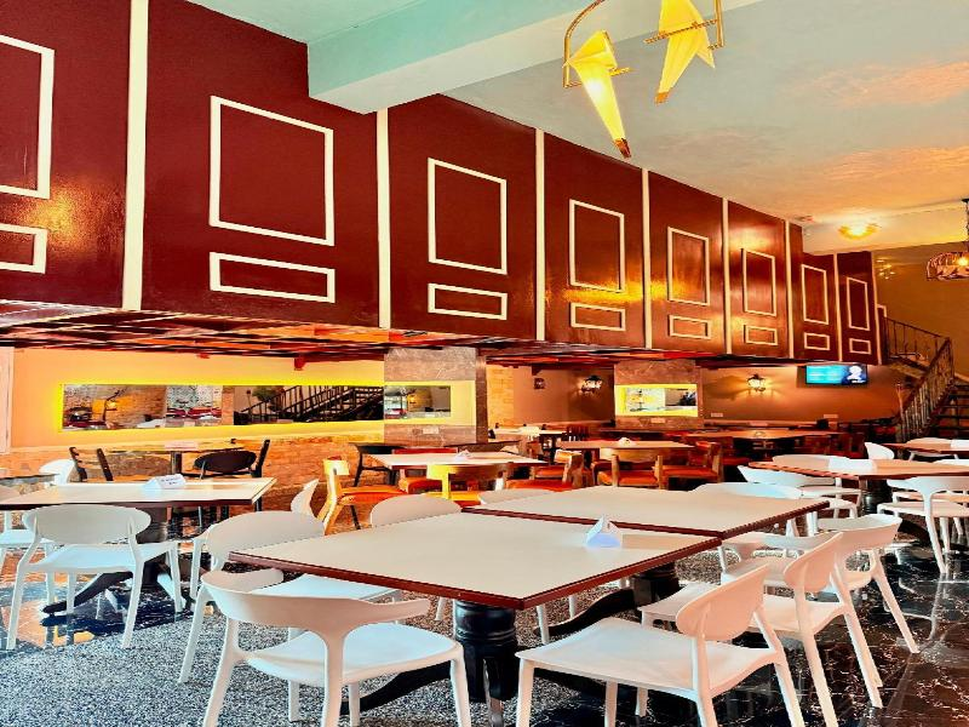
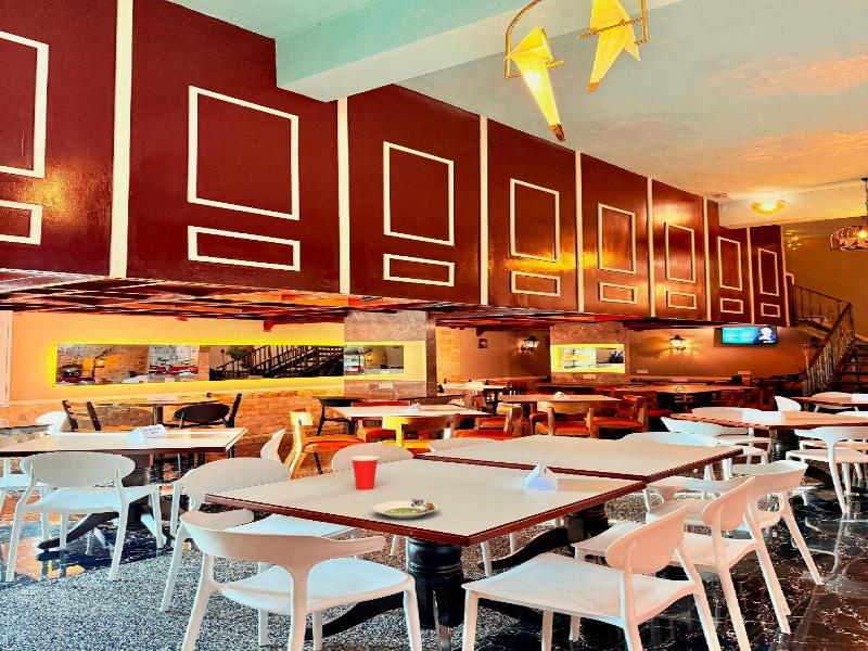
+ cup [349,455,381,490]
+ salad plate [371,497,439,520]
